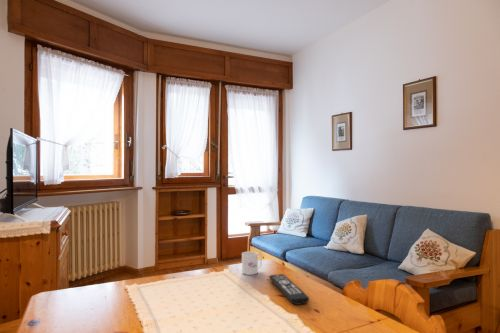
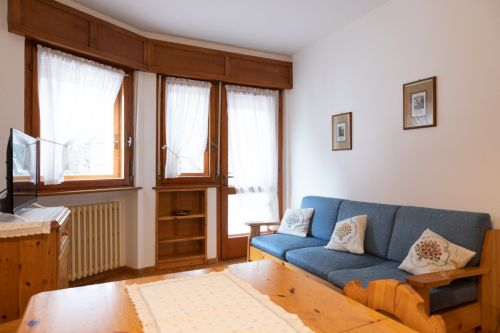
- mug [241,250,263,276]
- remote control [268,273,310,306]
